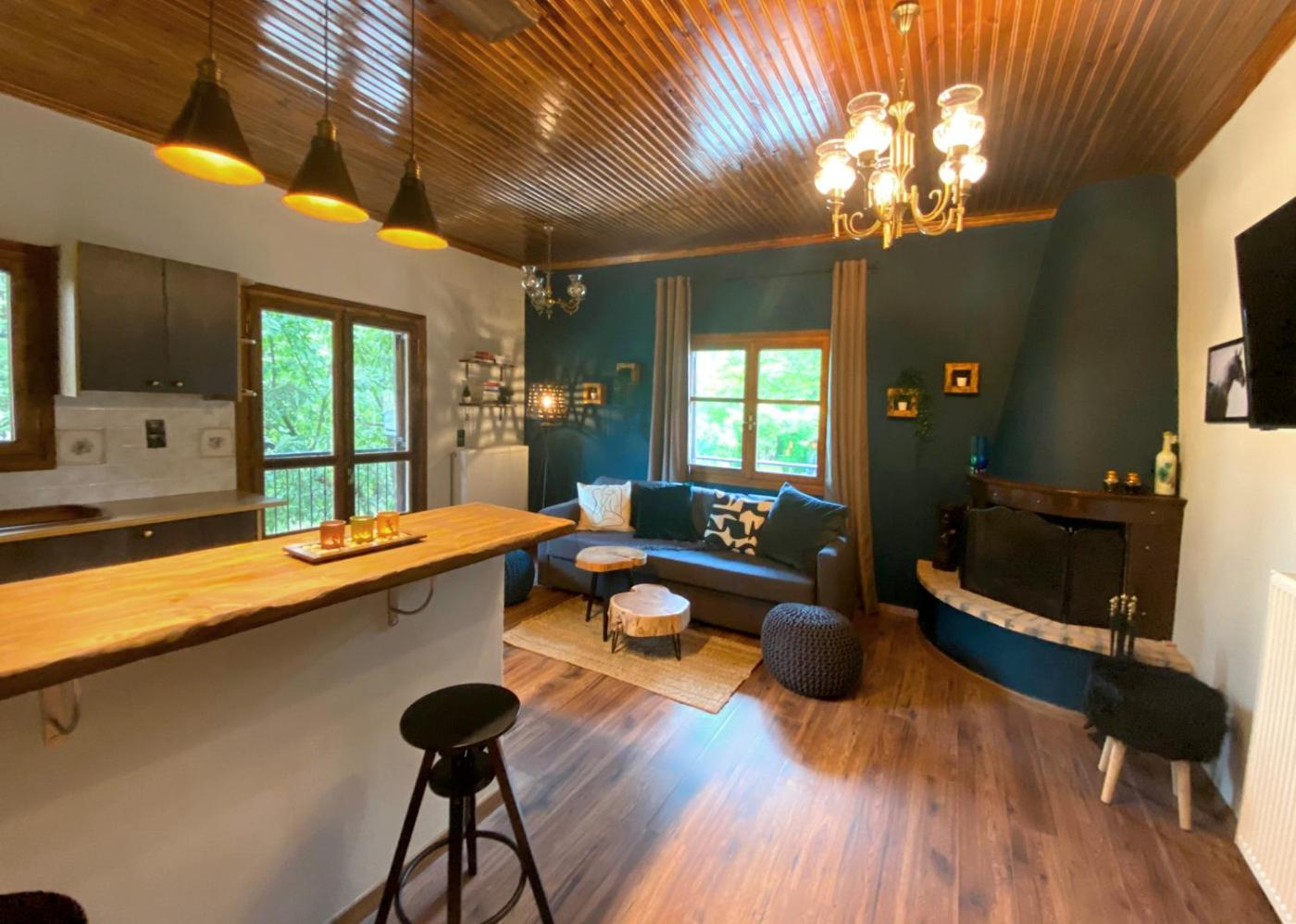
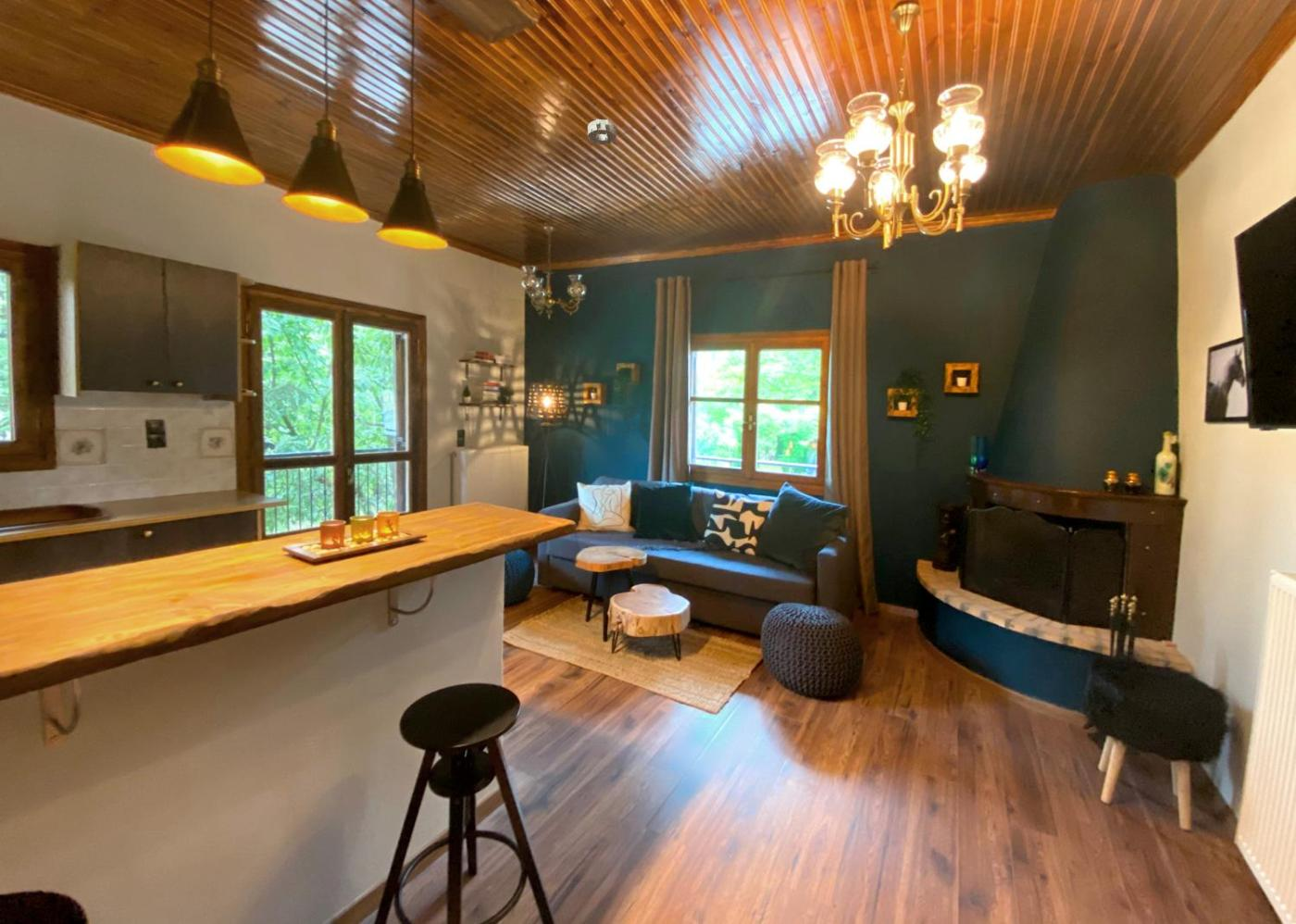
+ smoke detector [587,119,617,145]
